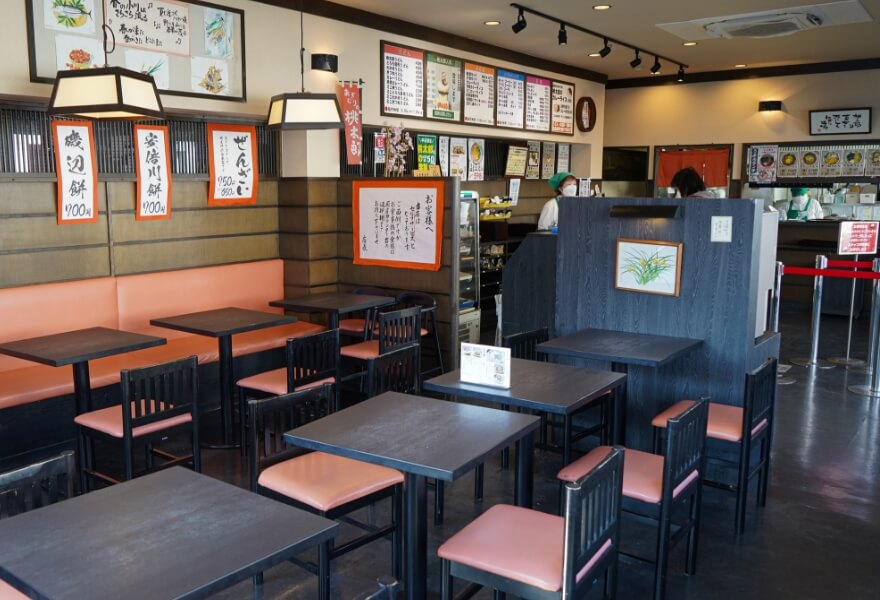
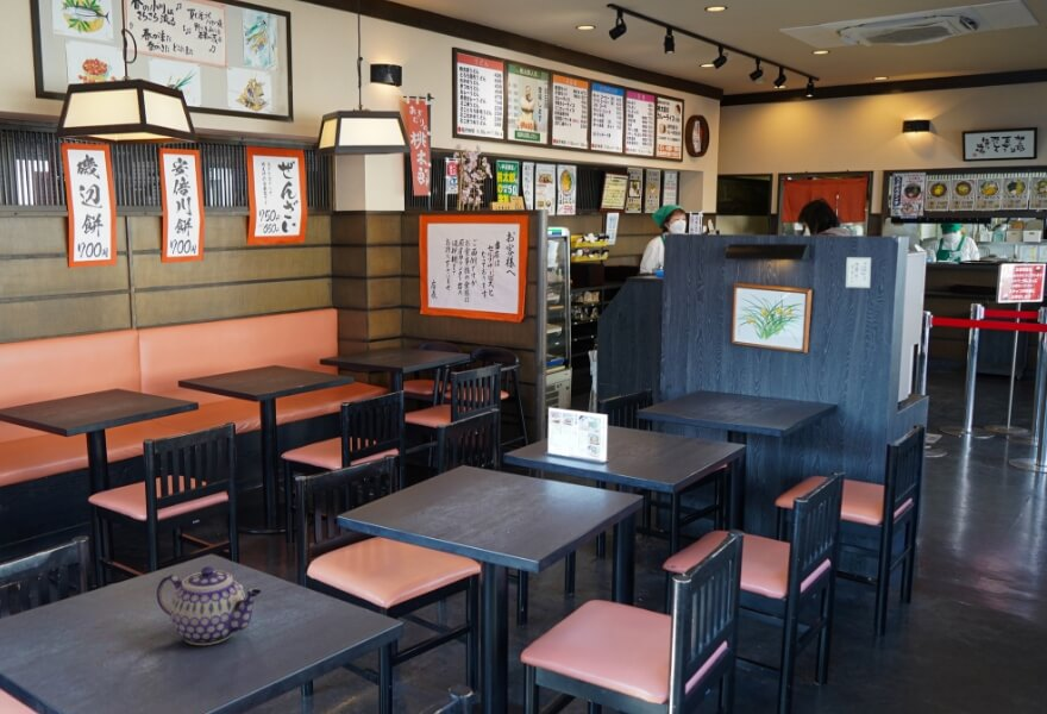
+ teapot [156,565,263,646]
